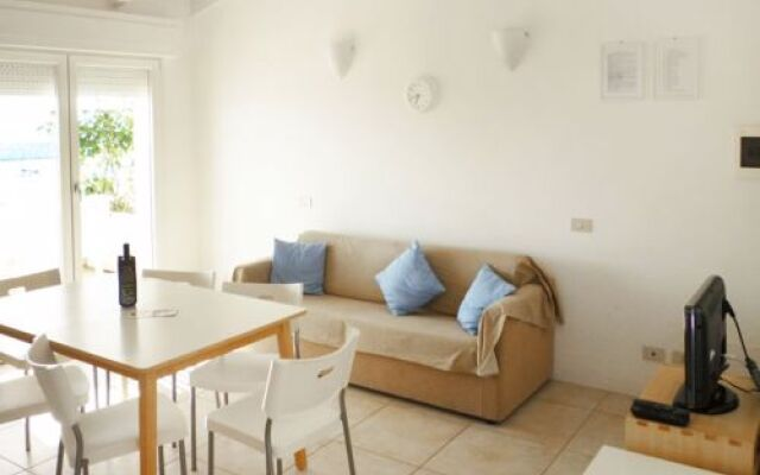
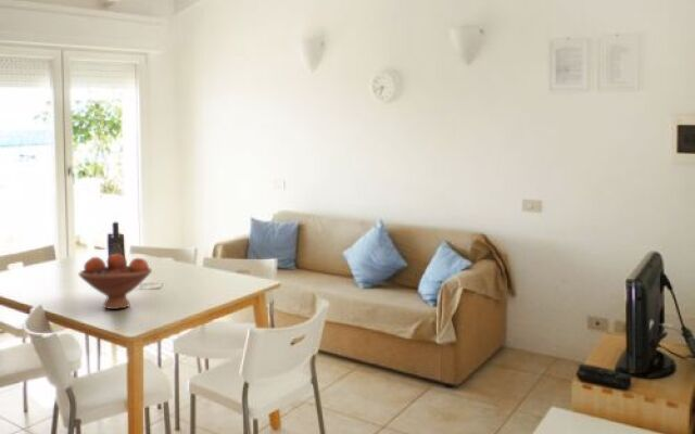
+ fruit bowl [77,253,153,310]
